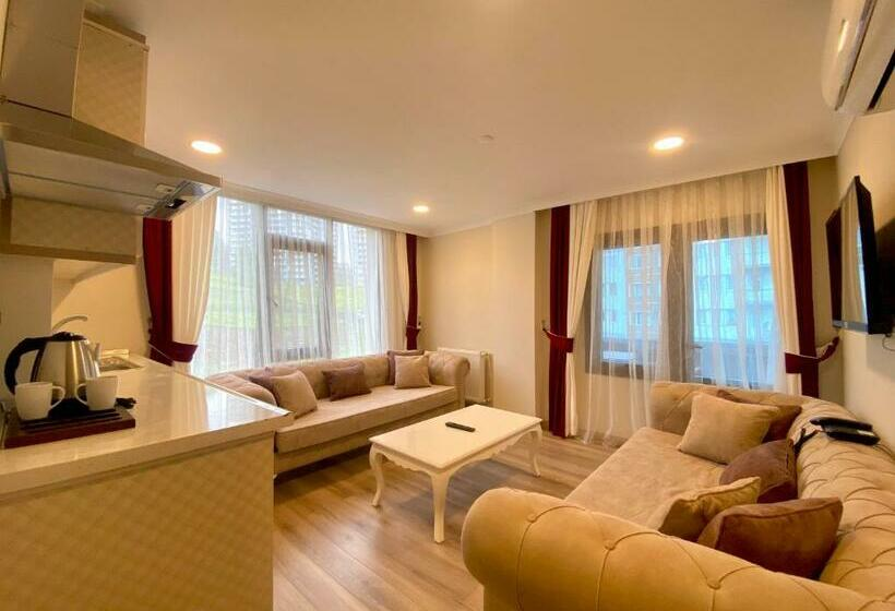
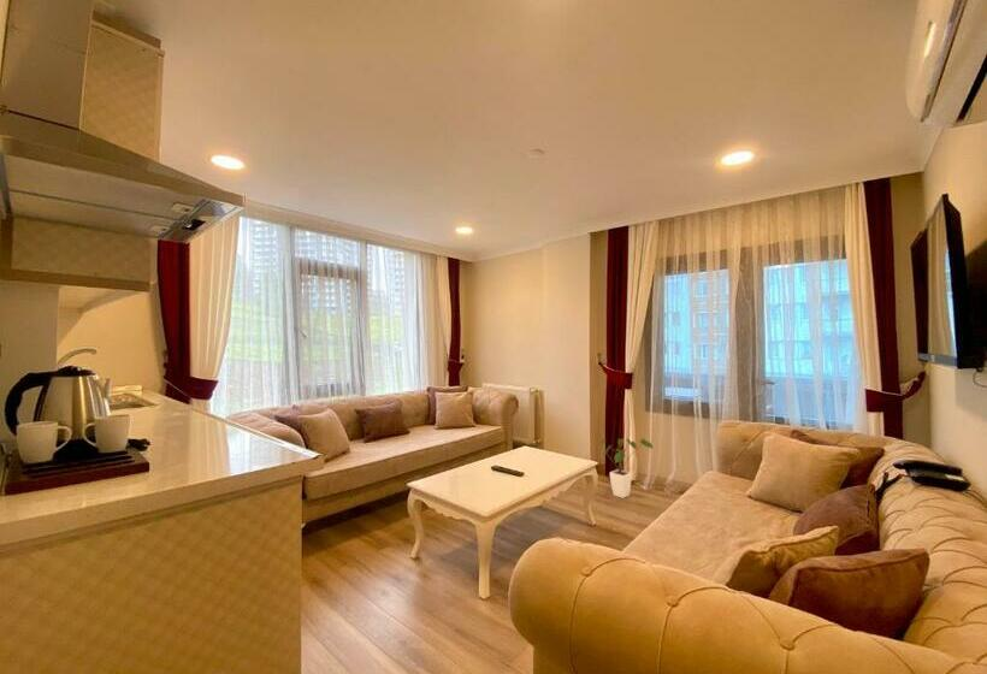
+ house plant [597,437,655,499]
